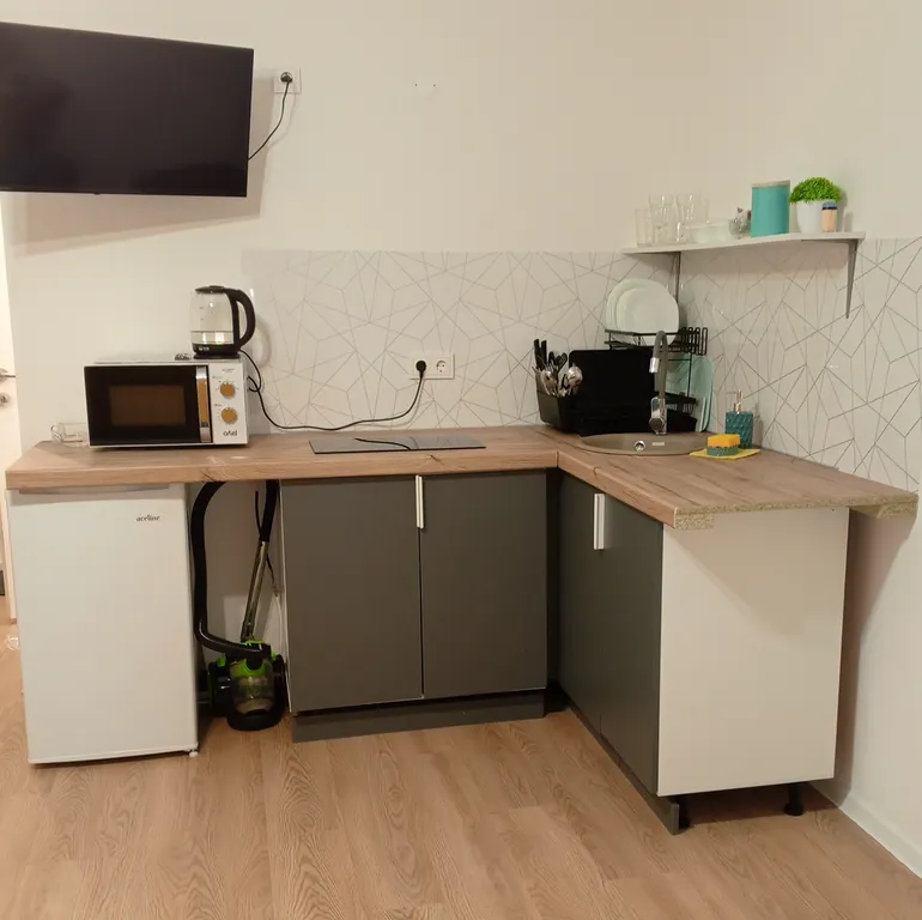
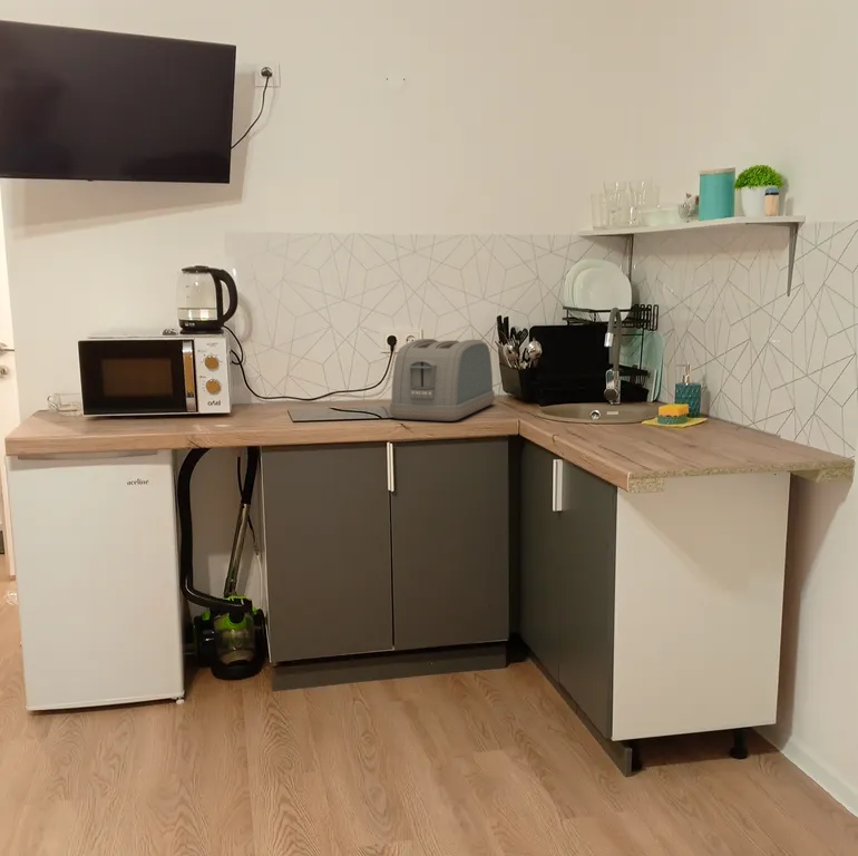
+ toaster [389,338,496,422]
